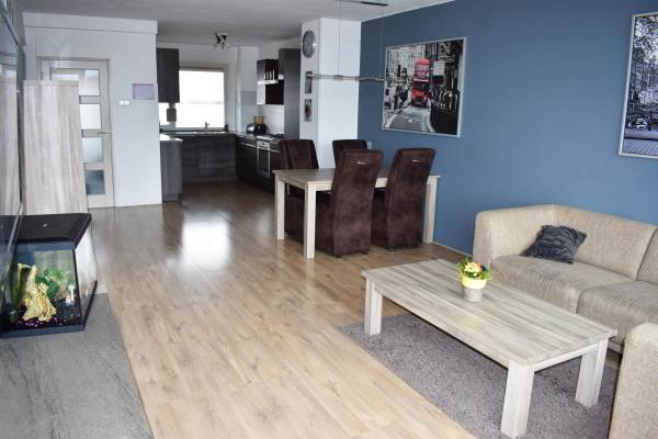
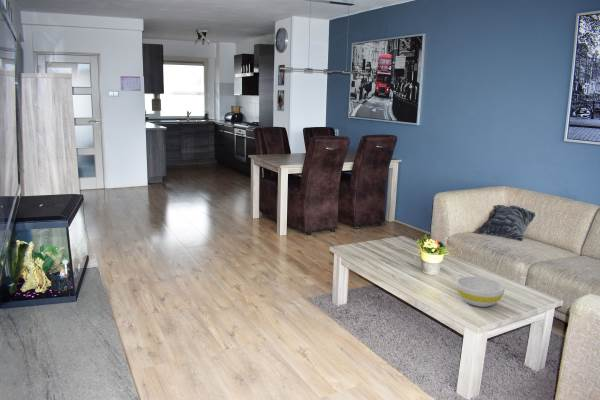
+ bowl [455,275,506,308]
